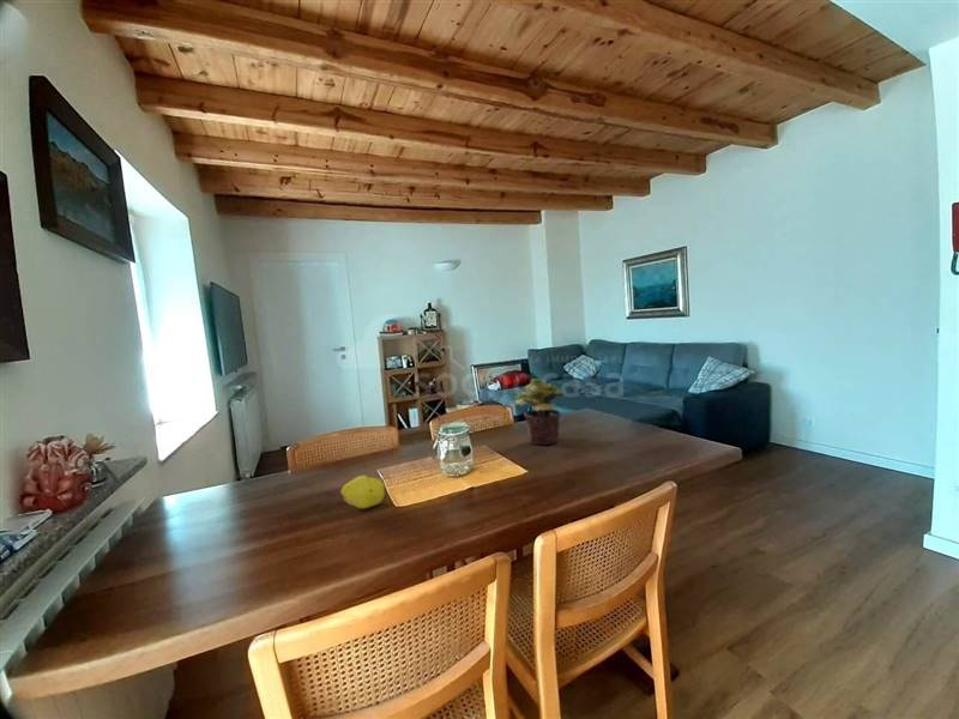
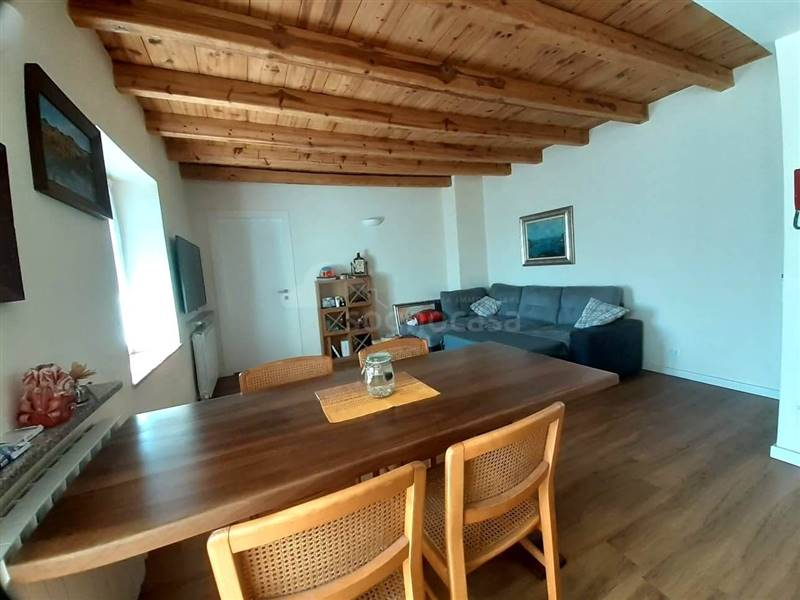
- fruit [339,475,386,509]
- potted plant [512,377,565,446]
